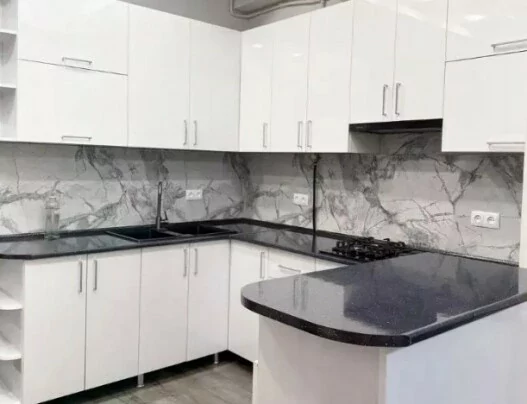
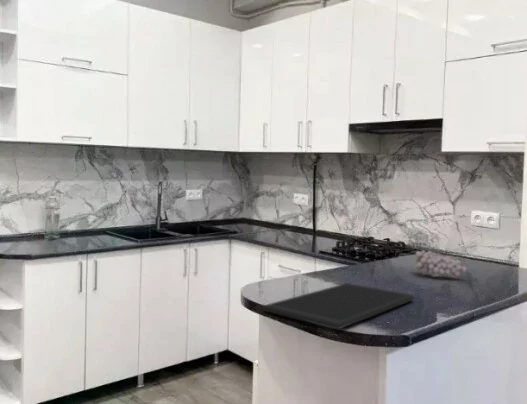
+ cutting board [262,282,415,331]
+ fruit [412,249,468,279]
